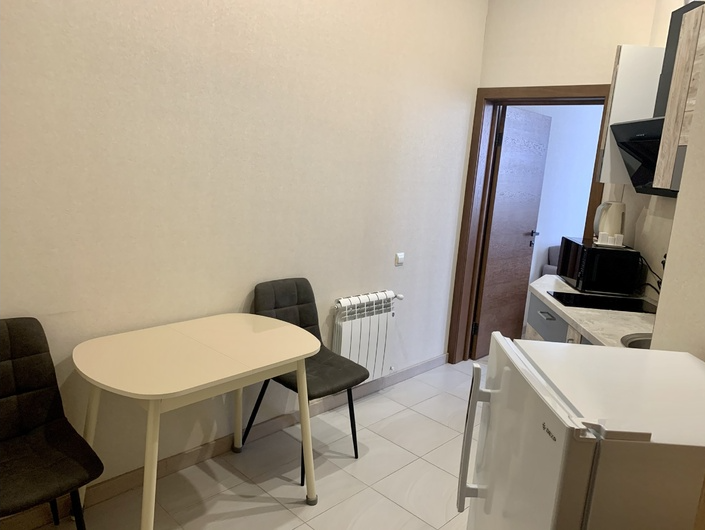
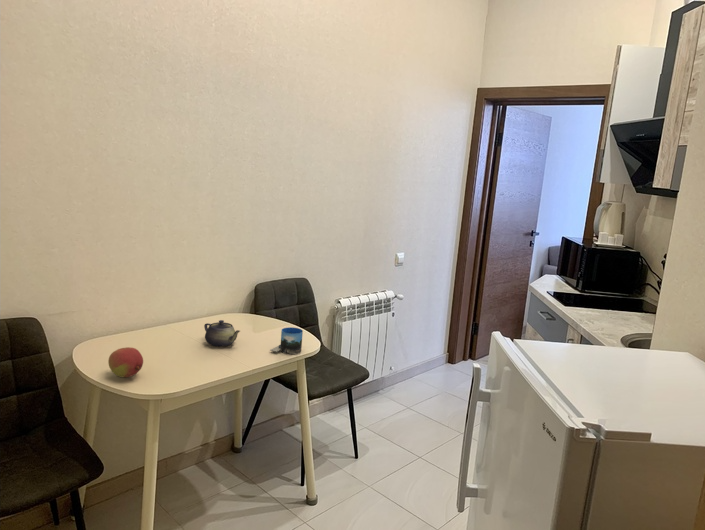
+ teapot [203,319,241,348]
+ fruit [107,346,144,378]
+ mug [269,326,304,355]
